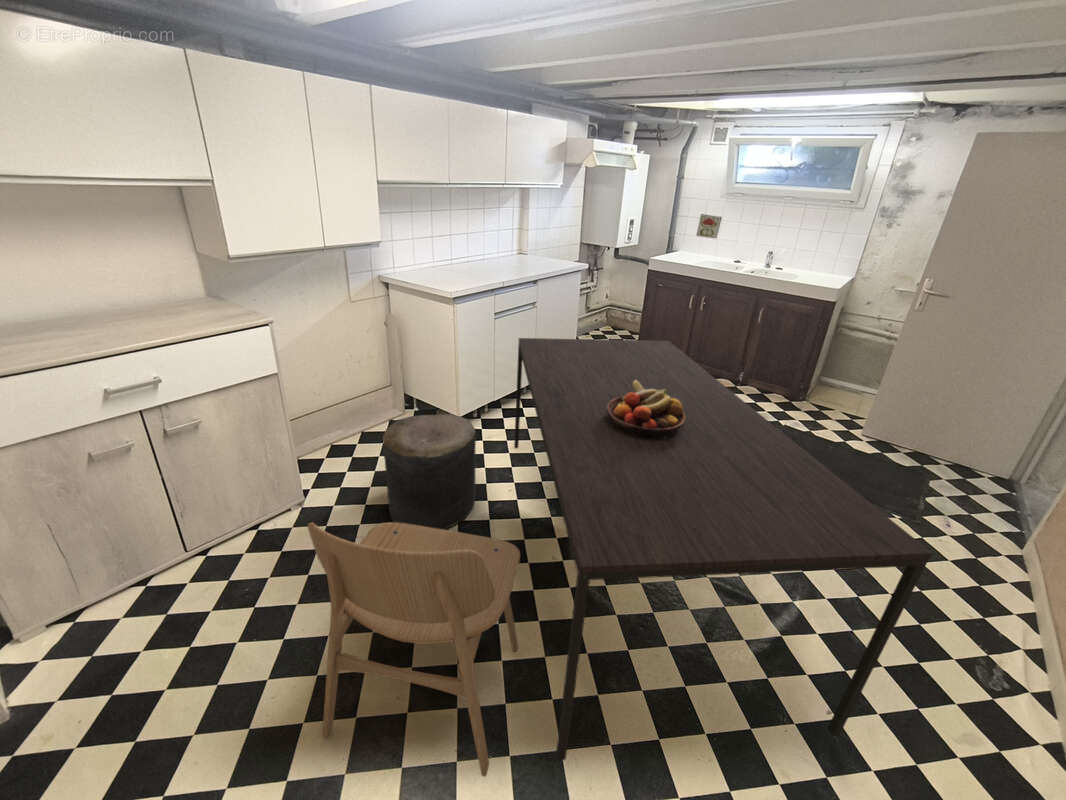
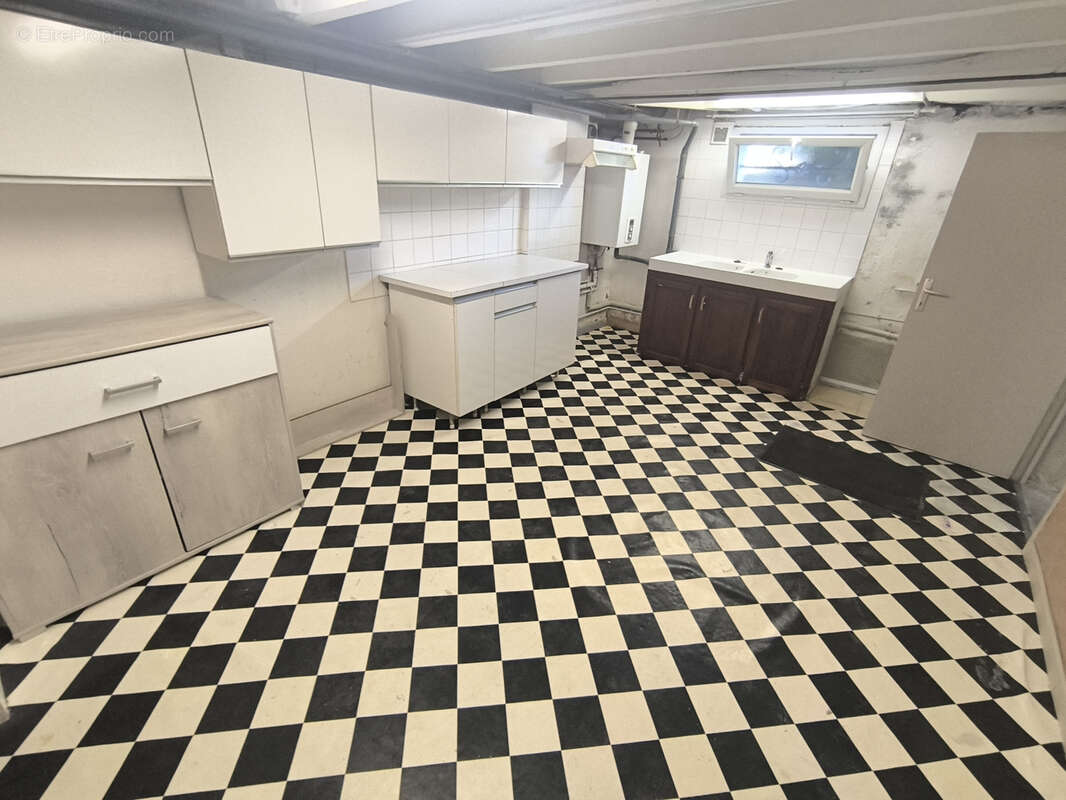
- fruit bowl [607,380,686,440]
- stool [382,413,477,530]
- dining table [513,337,934,761]
- dining chair [307,521,521,777]
- decorative tile [695,213,723,239]
